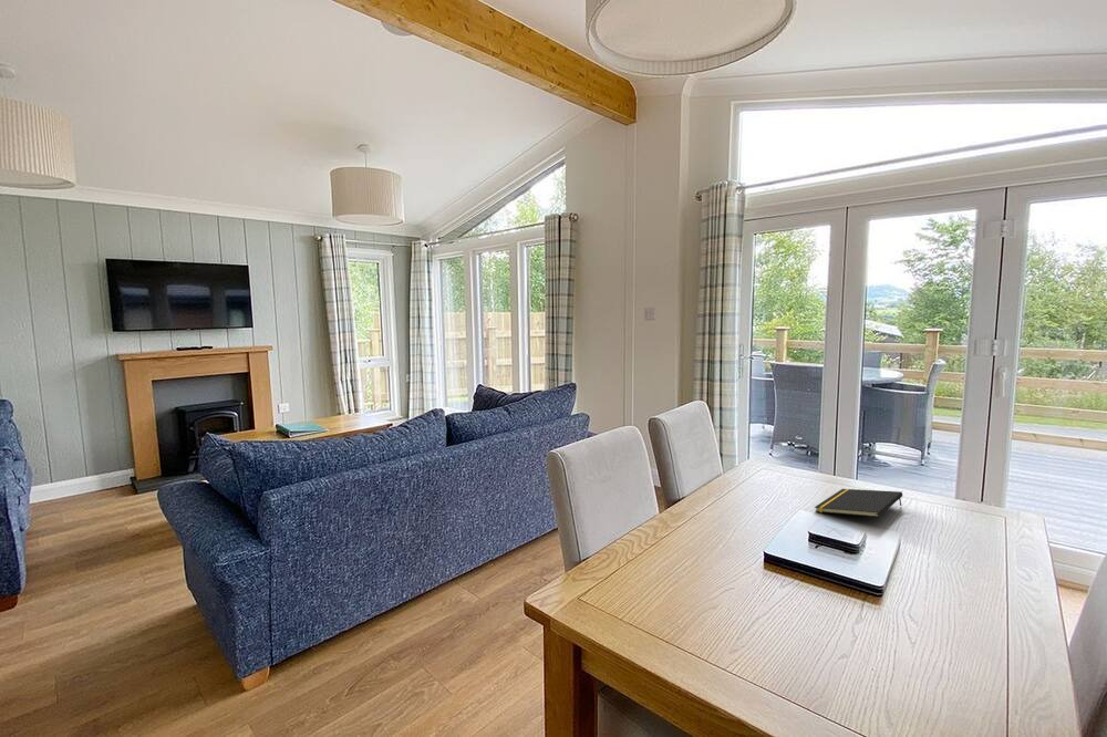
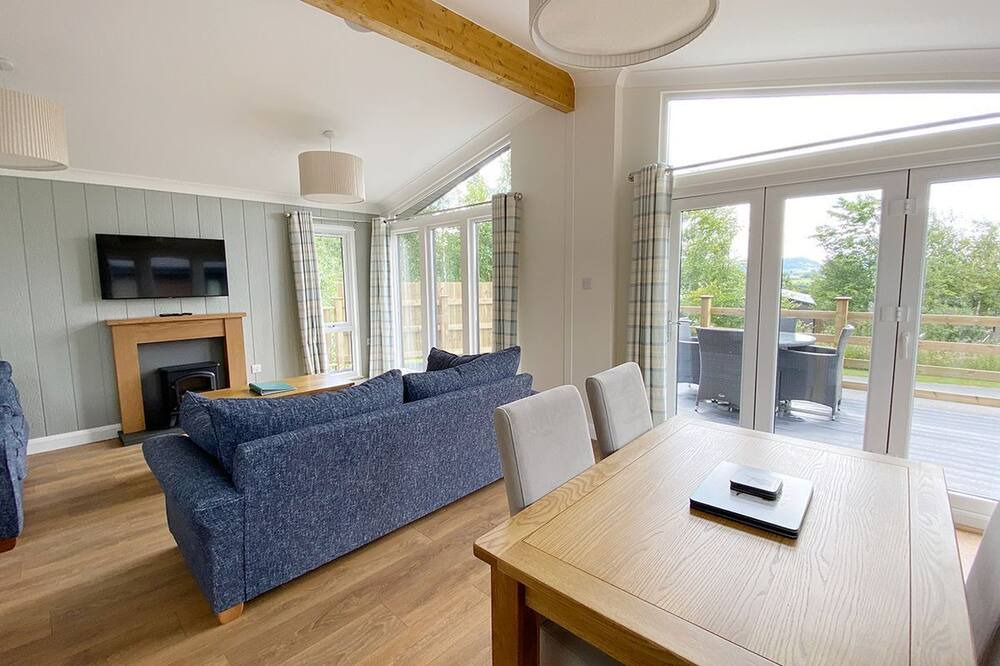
- notepad [814,488,903,518]
